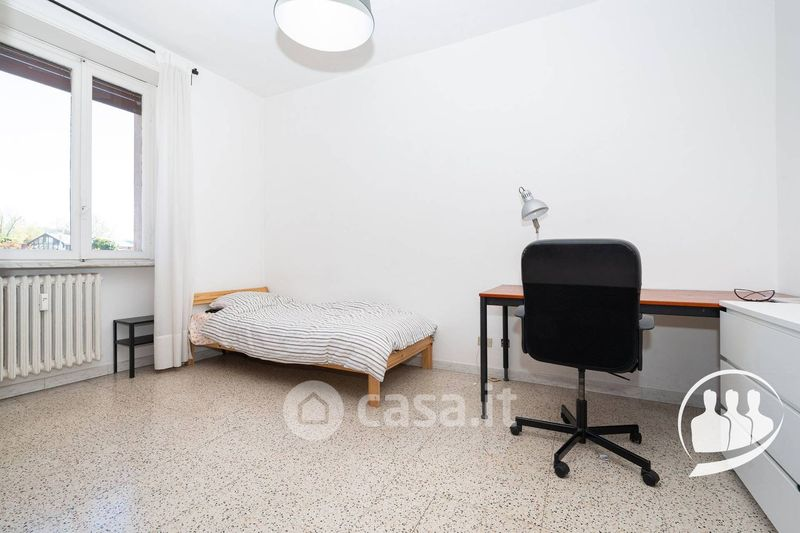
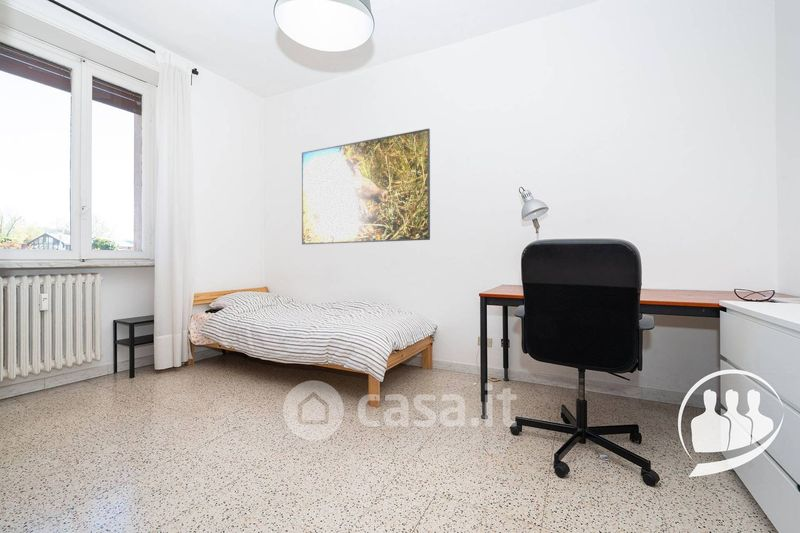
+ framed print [301,128,431,245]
